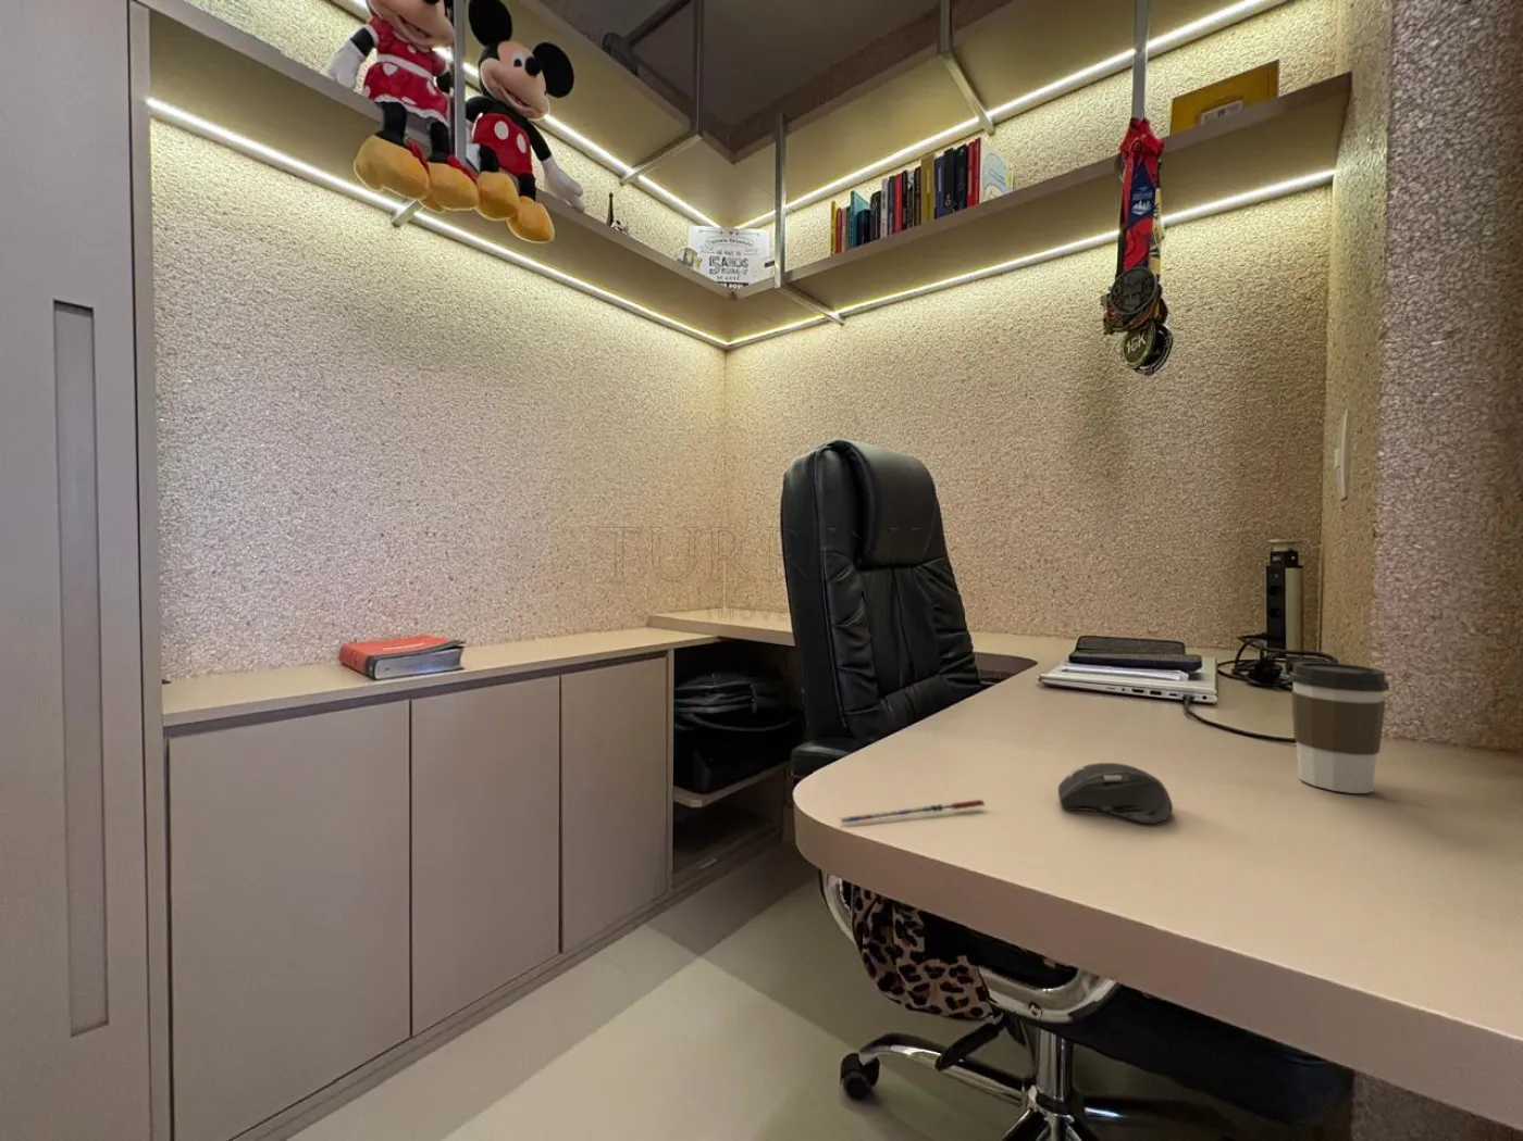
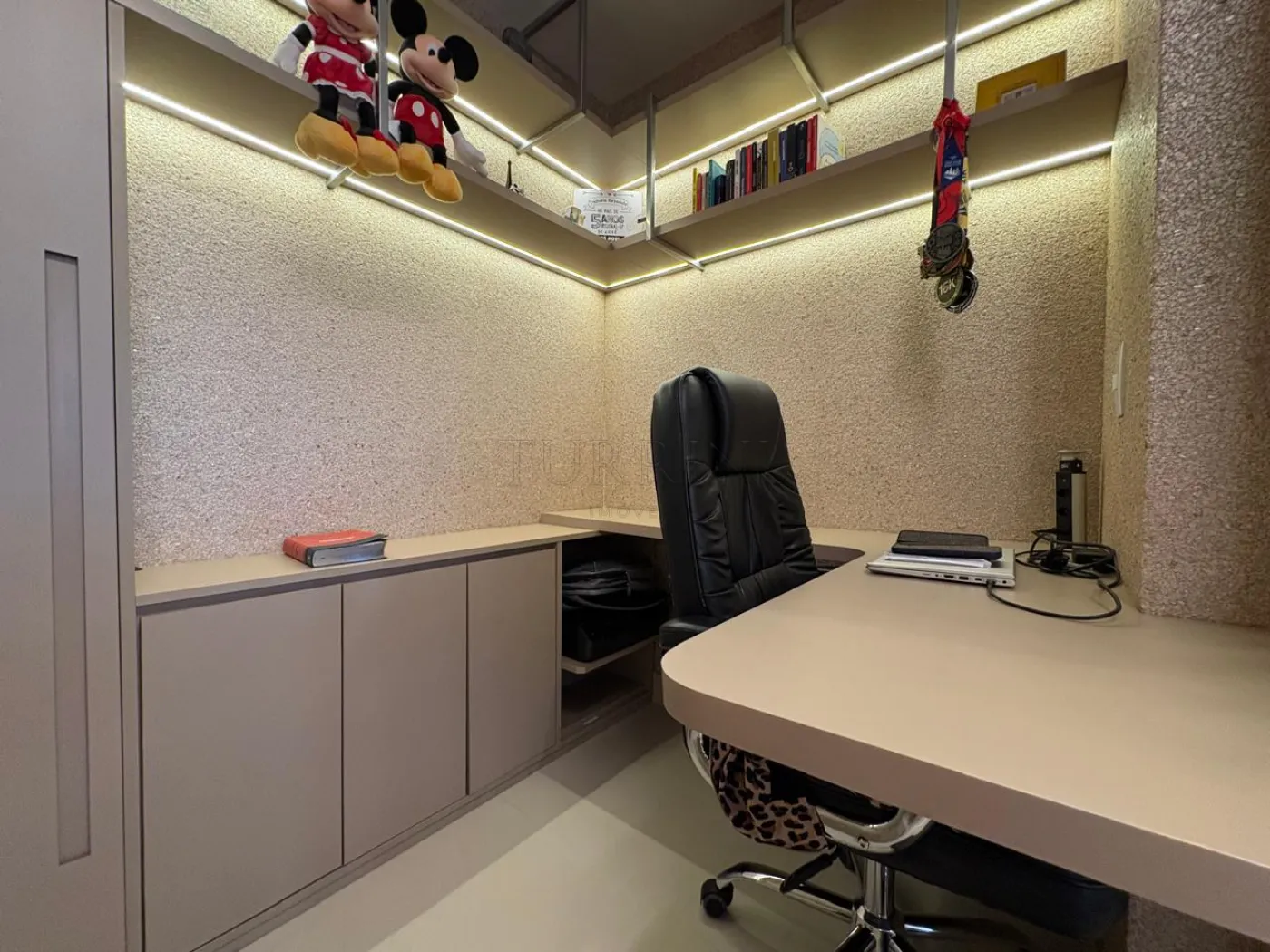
- pen [838,798,986,826]
- coffee cup [1288,660,1390,795]
- computer mouse [1058,762,1174,825]
